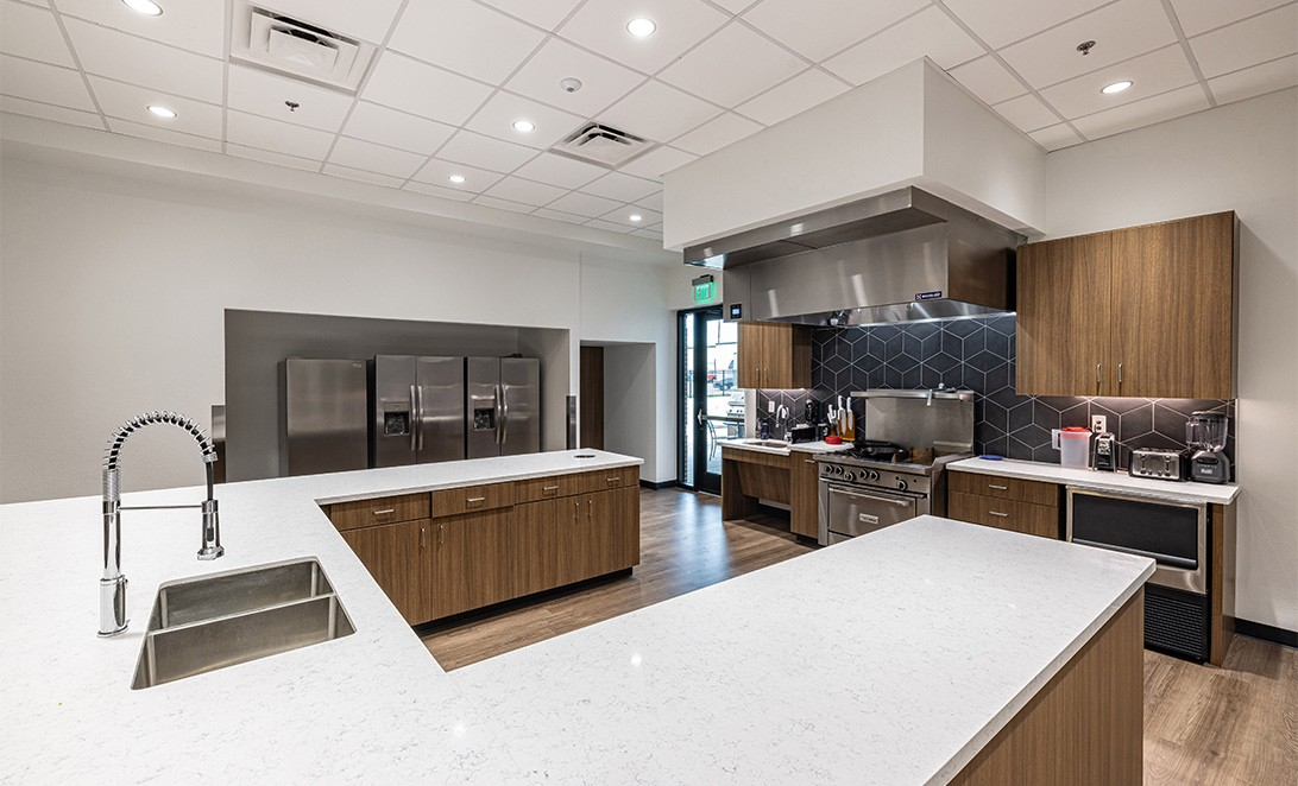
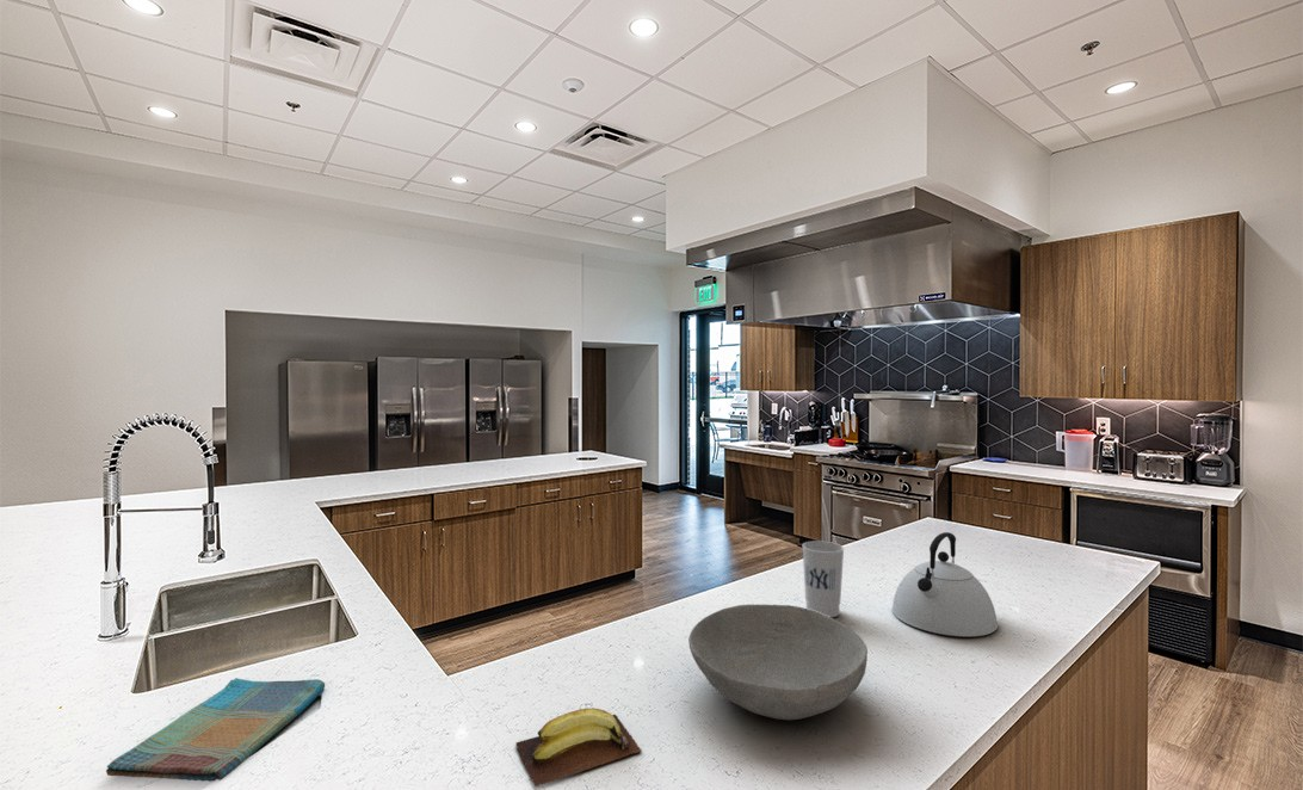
+ bowl [687,603,869,721]
+ banana [514,706,642,788]
+ cup [802,541,845,618]
+ kettle [891,531,999,637]
+ dish towel [105,677,326,783]
